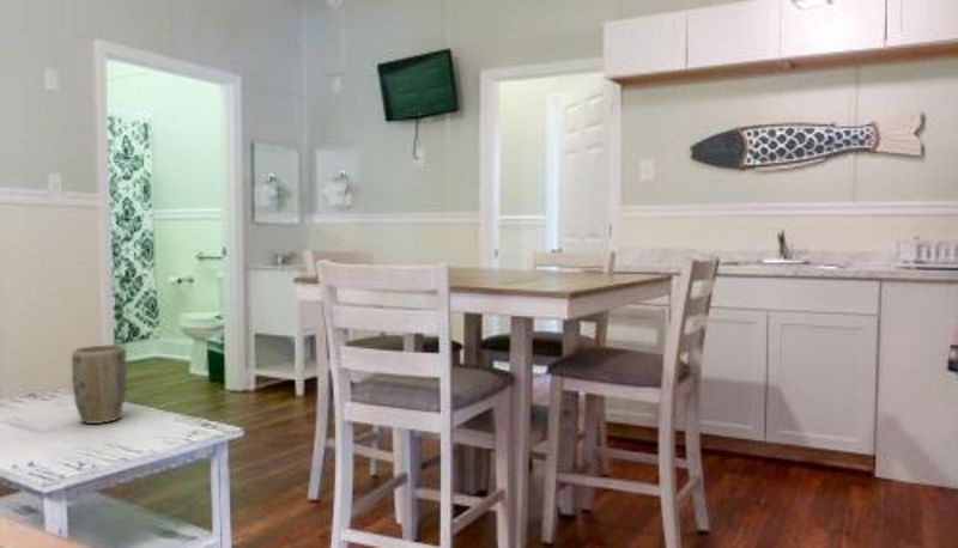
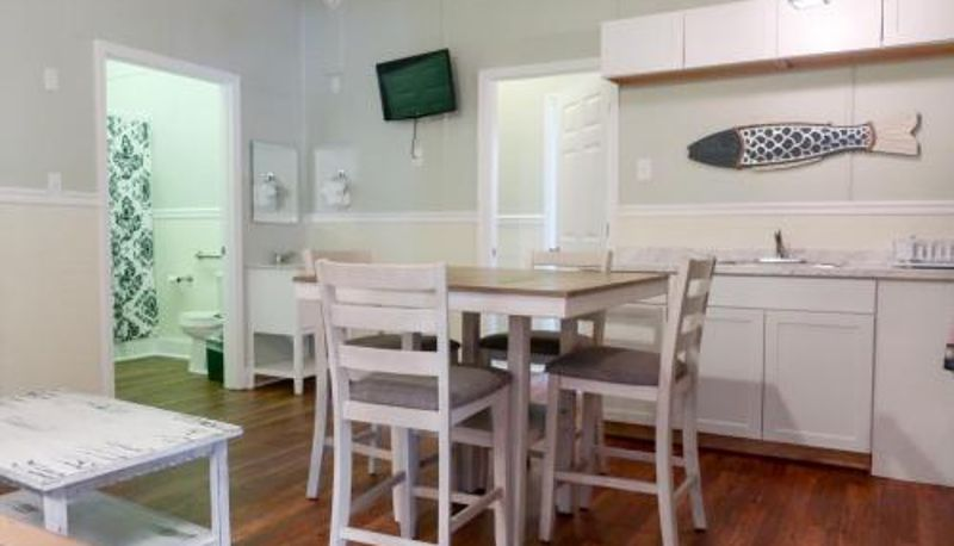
- plant pot [71,343,128,425]
